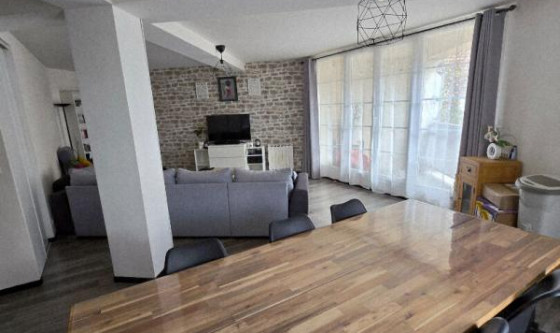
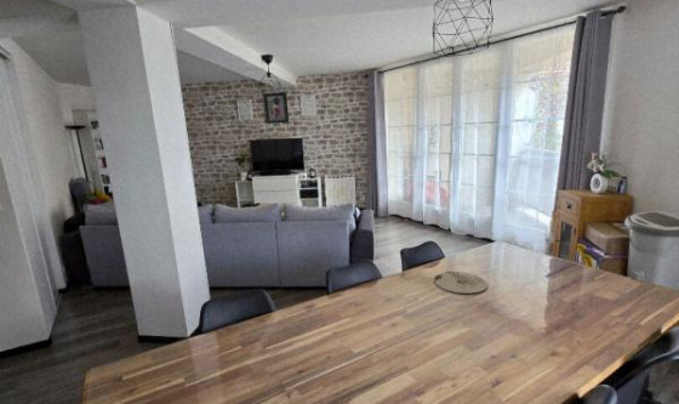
+ plate [433,271,489,295]
